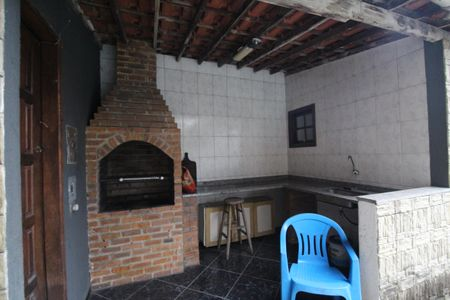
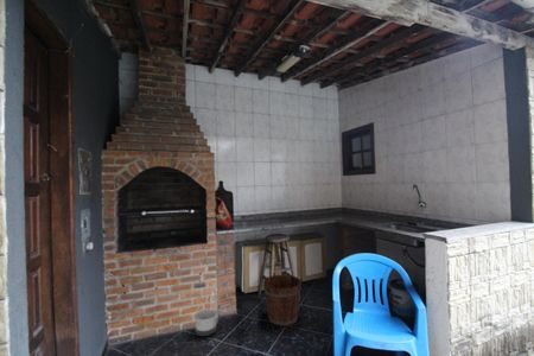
+ planter [195,309,217,337]
+ bucket [261,273,303,328]
